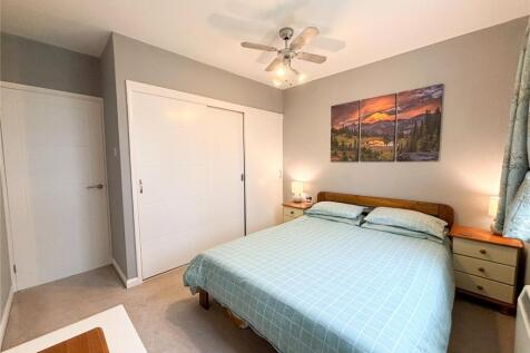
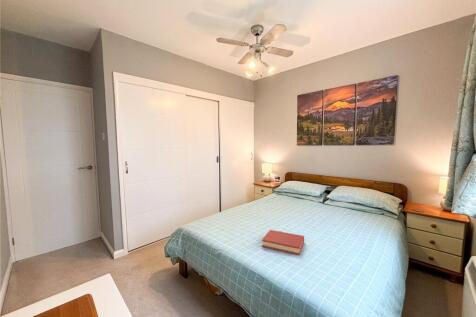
+ hardback book [261,229,305,256]
